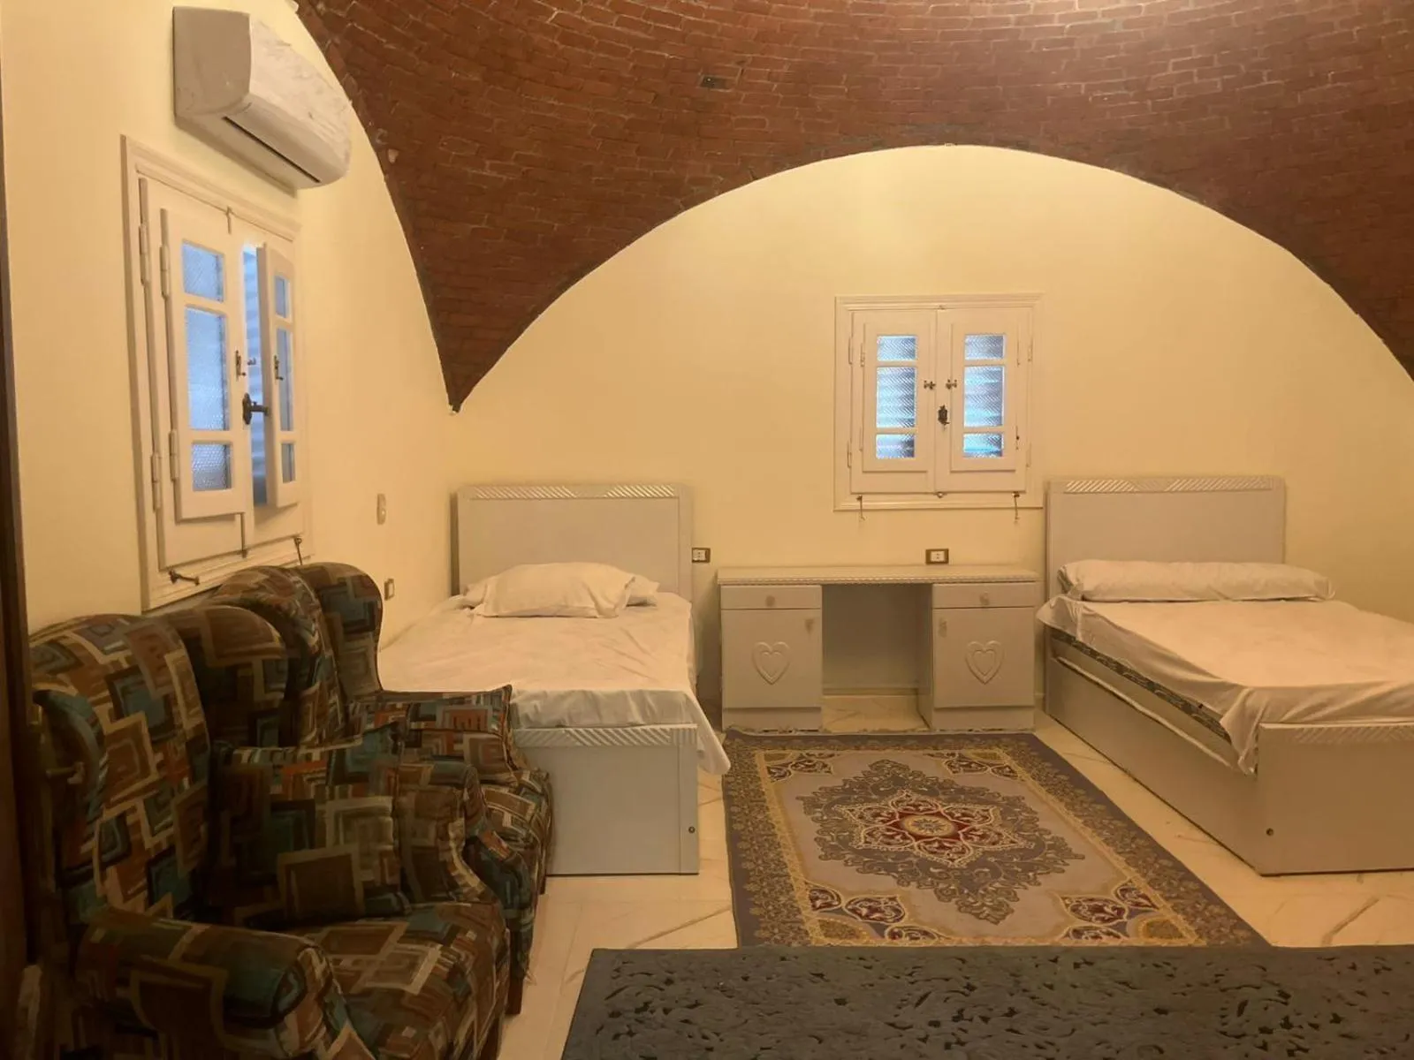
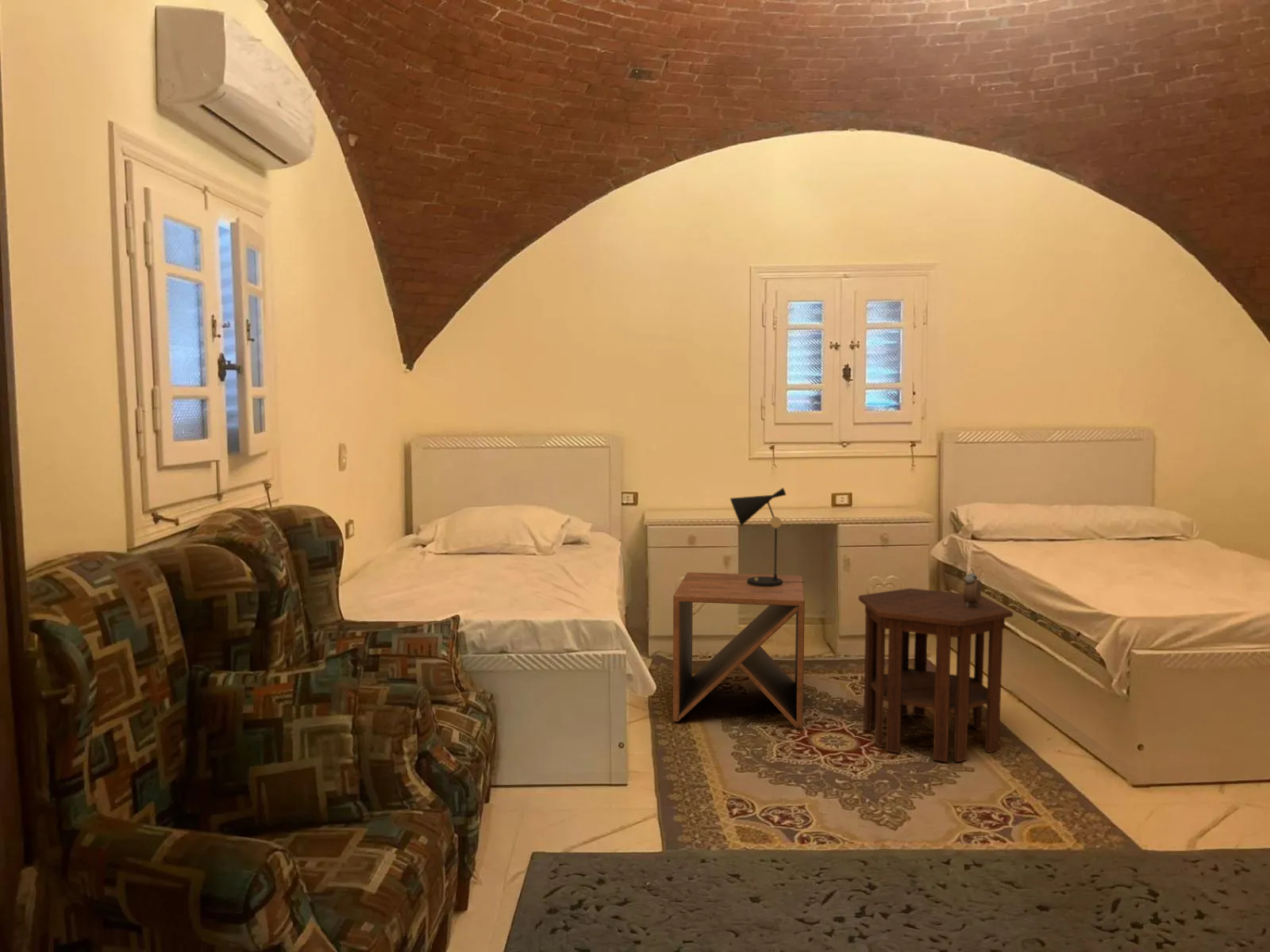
+ alarm clock [963,567,982,608]
+ side table [858,587,1014,763]
+ table lamp [729,487,806,587]
+ side table [672,571,806,730]
